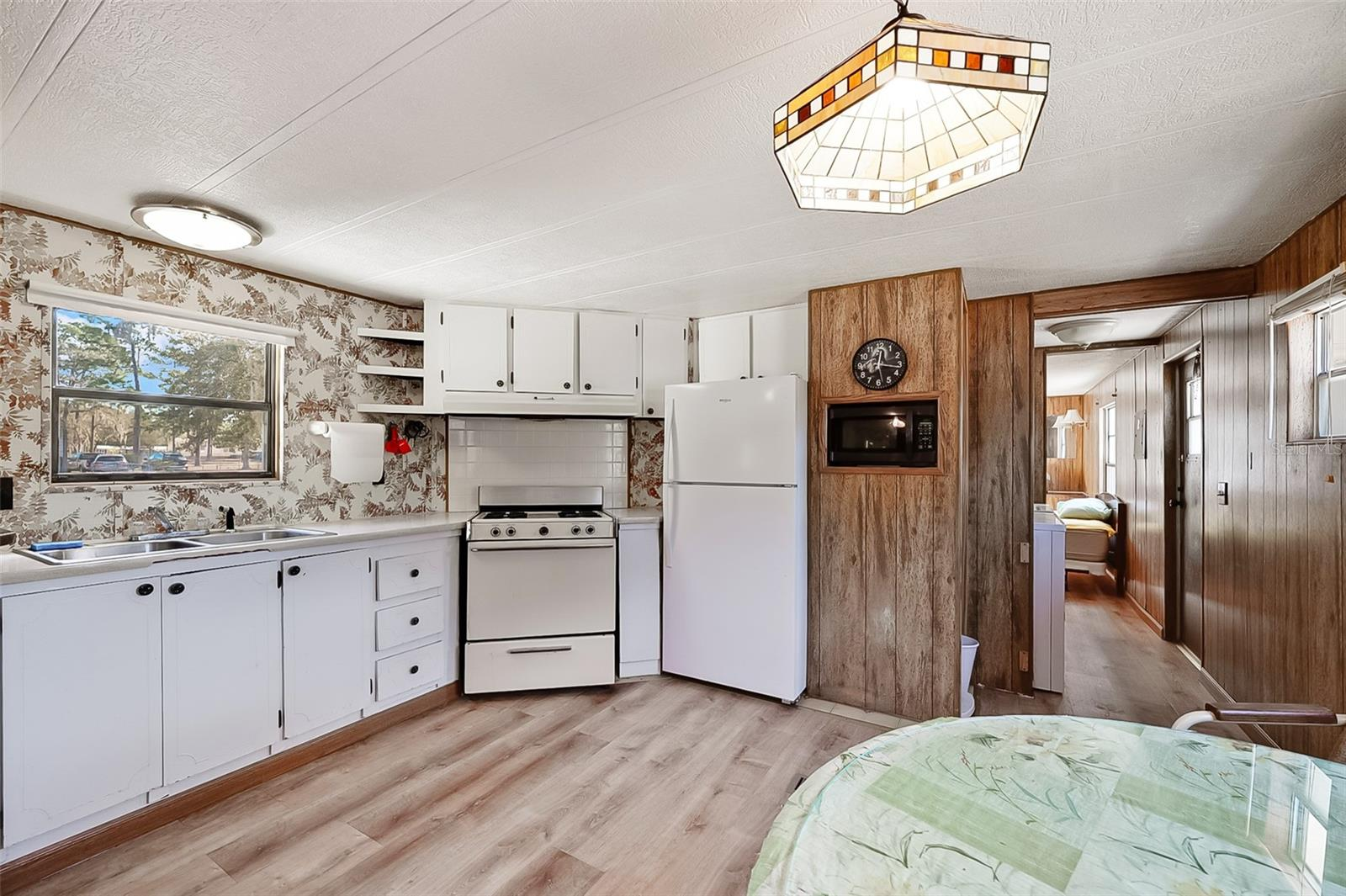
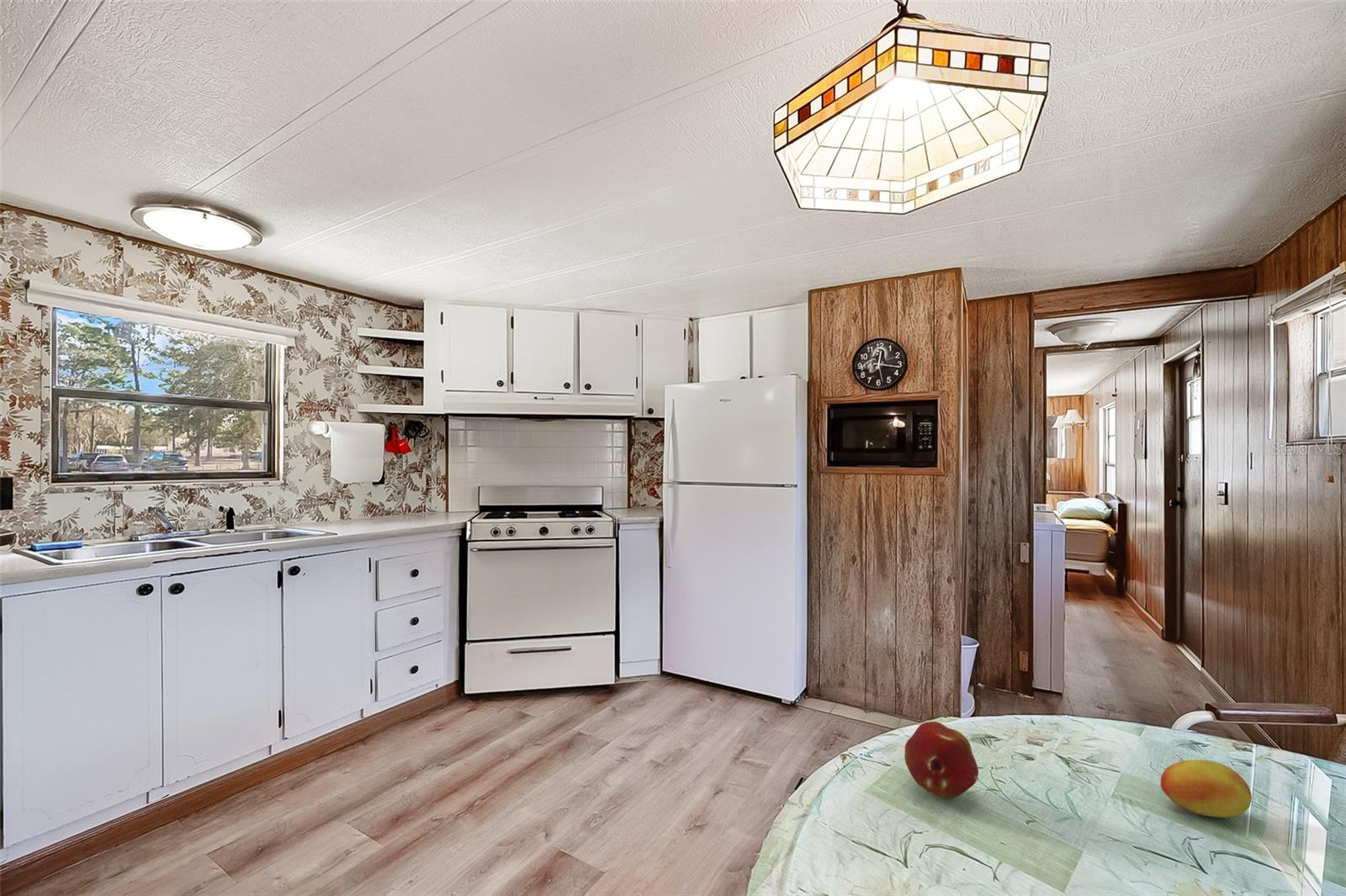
+ fruit [904,721,979,799]
+ fruit [1160,759,1253,818]
